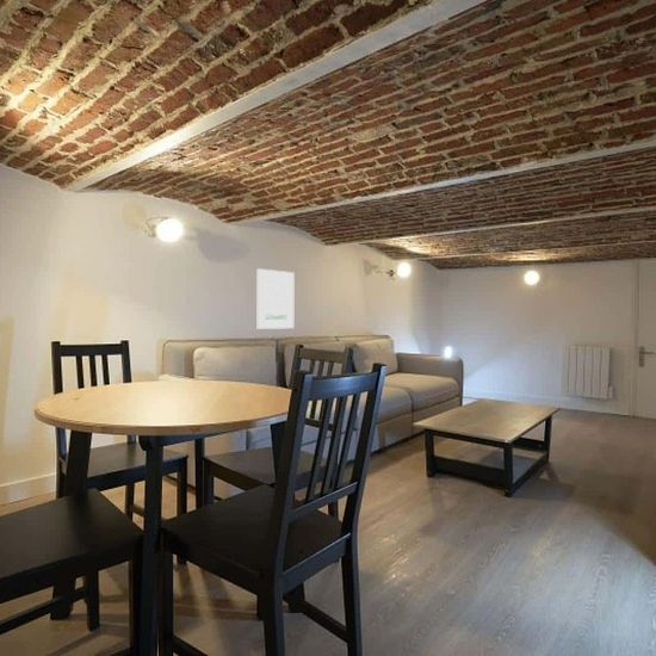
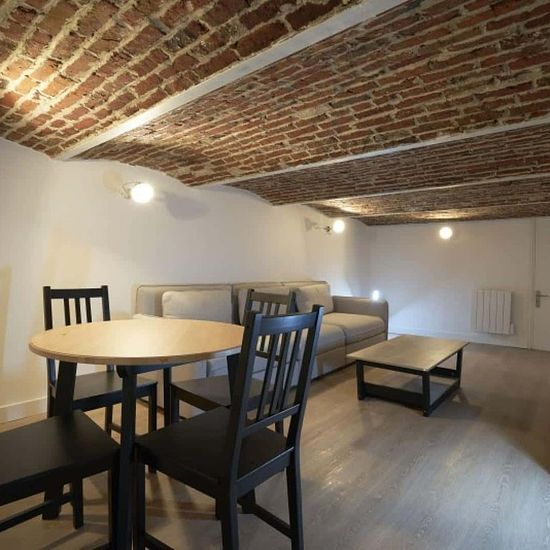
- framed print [256,267,295,330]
